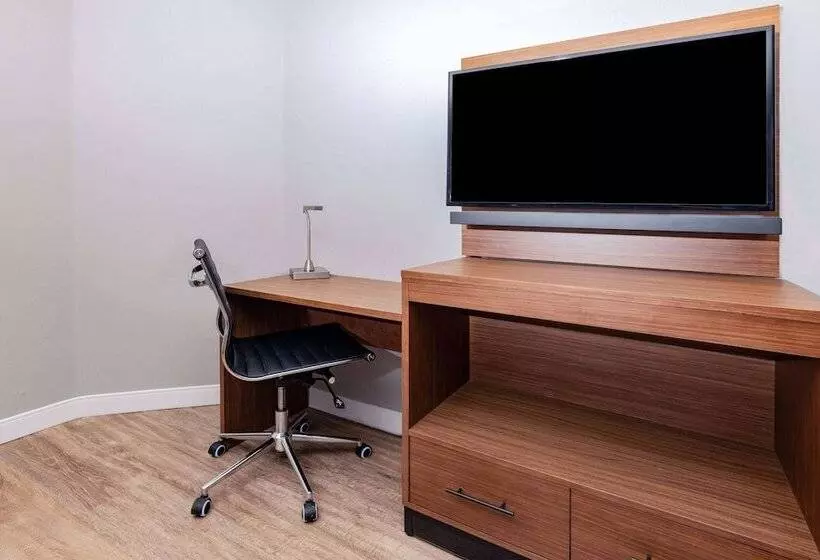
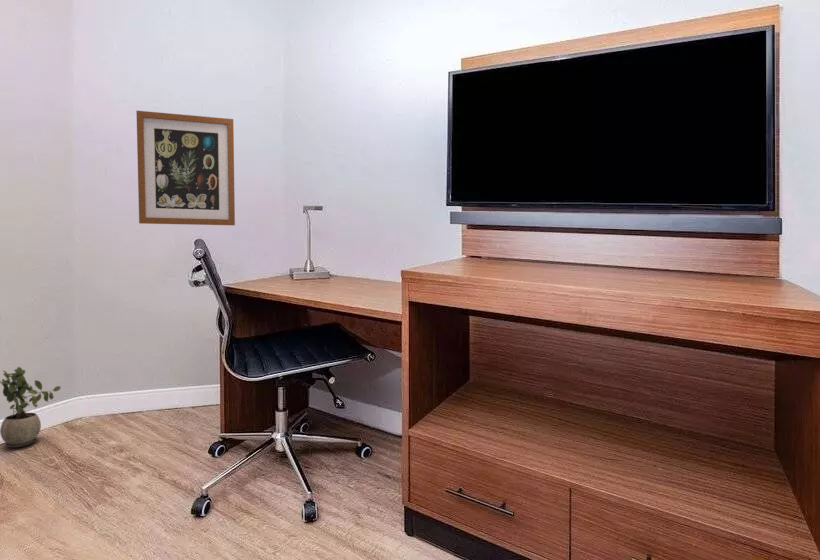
+ wall art [135,110,236,226]
+ potted plant [0,366,62,449]
